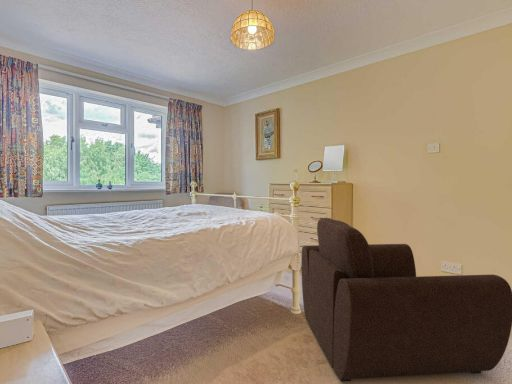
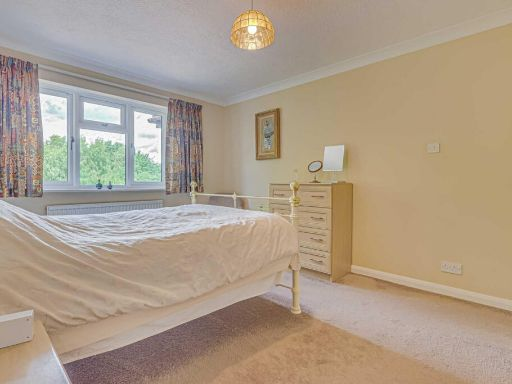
- armchair [300,217,512,383]
